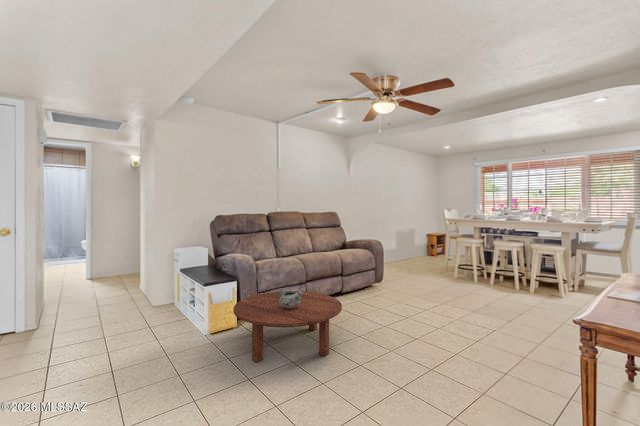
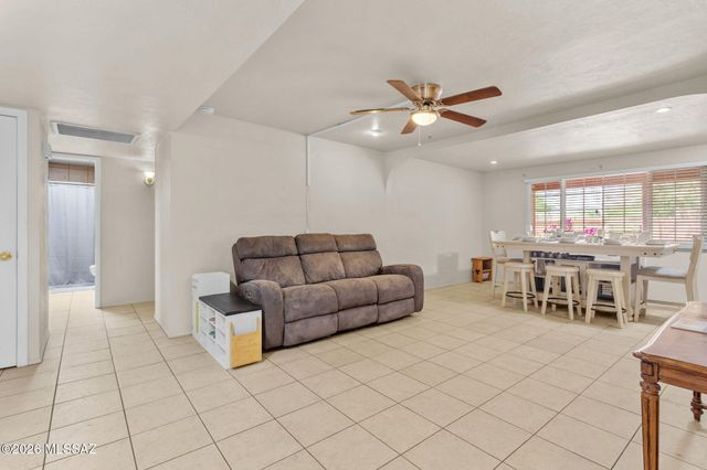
- coffee table [232,290,343,363]
- decorative bowl [277,287,303,309]
